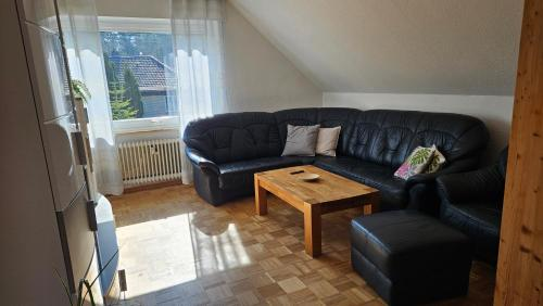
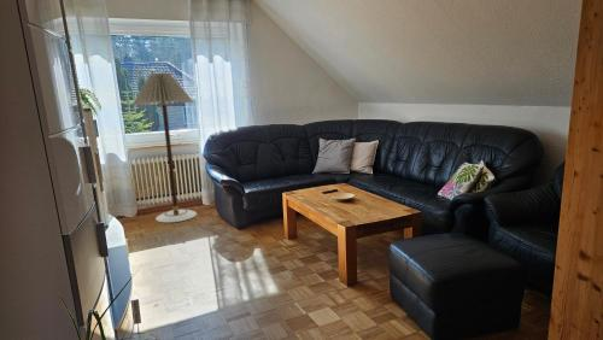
+ floor lamp [130,71,198,223]
